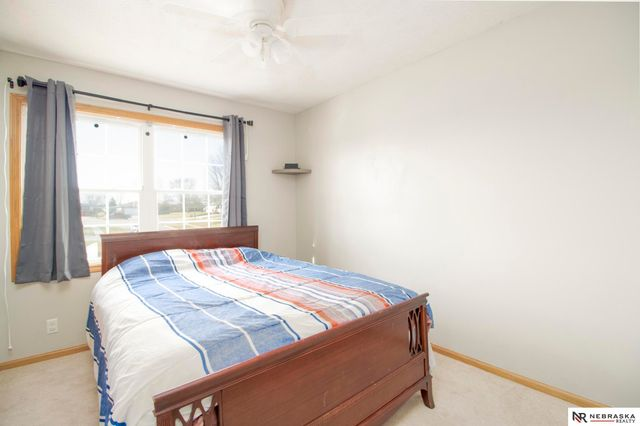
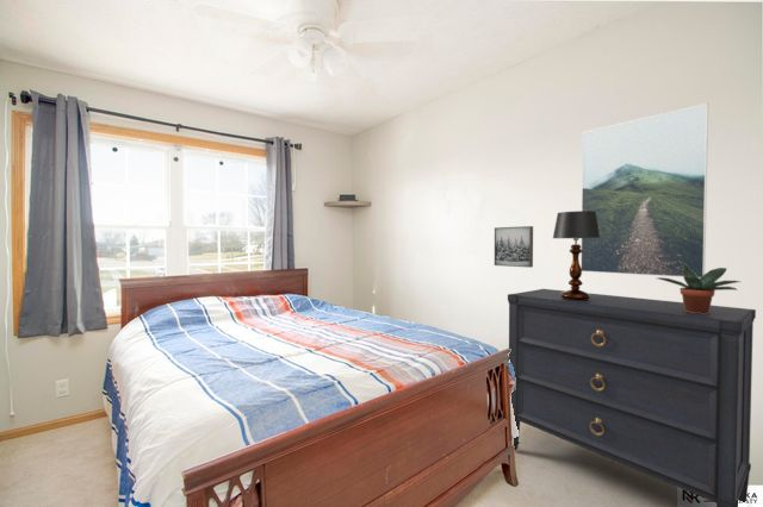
+ dresser [507,288,757,507]
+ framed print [579,102,709,278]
+ potted plant [657,261,740,314]
+ table lamp [552,209,601,301]
+ wall art [494,225,534,269]
